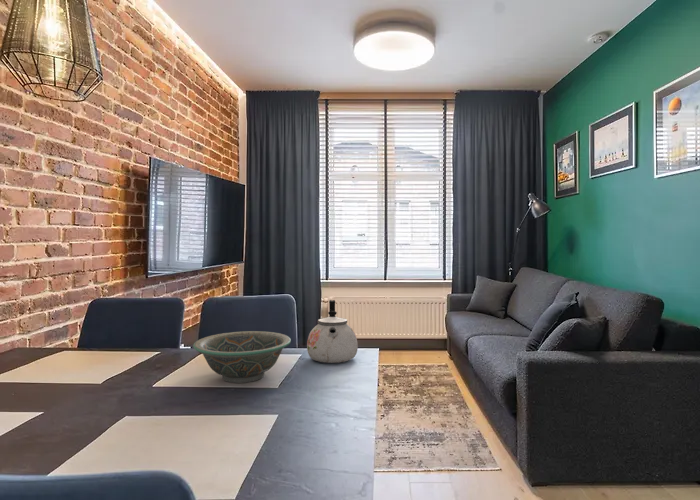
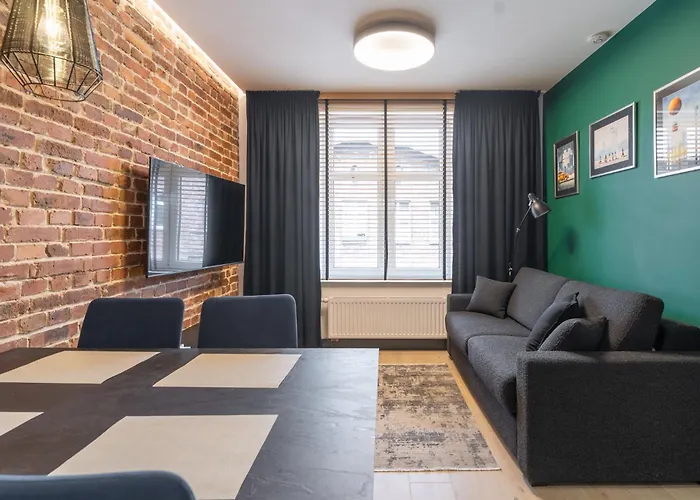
- kettle [306,299,359,364]
- decorative bowl [192,330,292,384]
